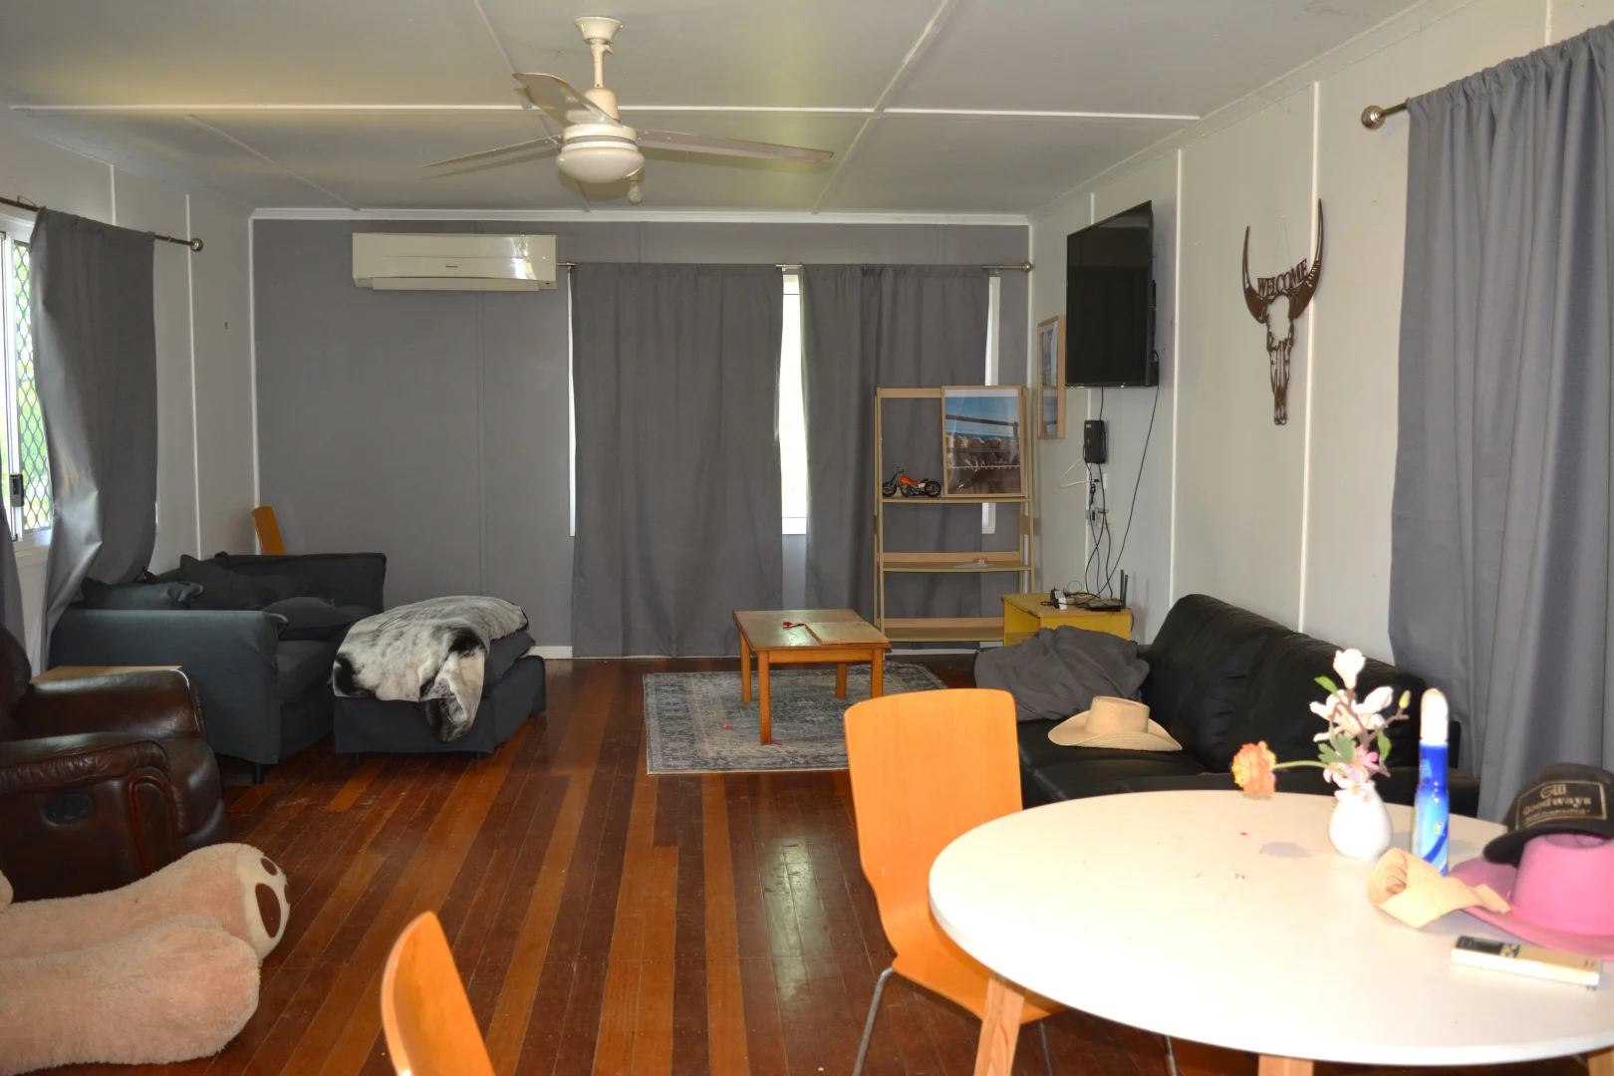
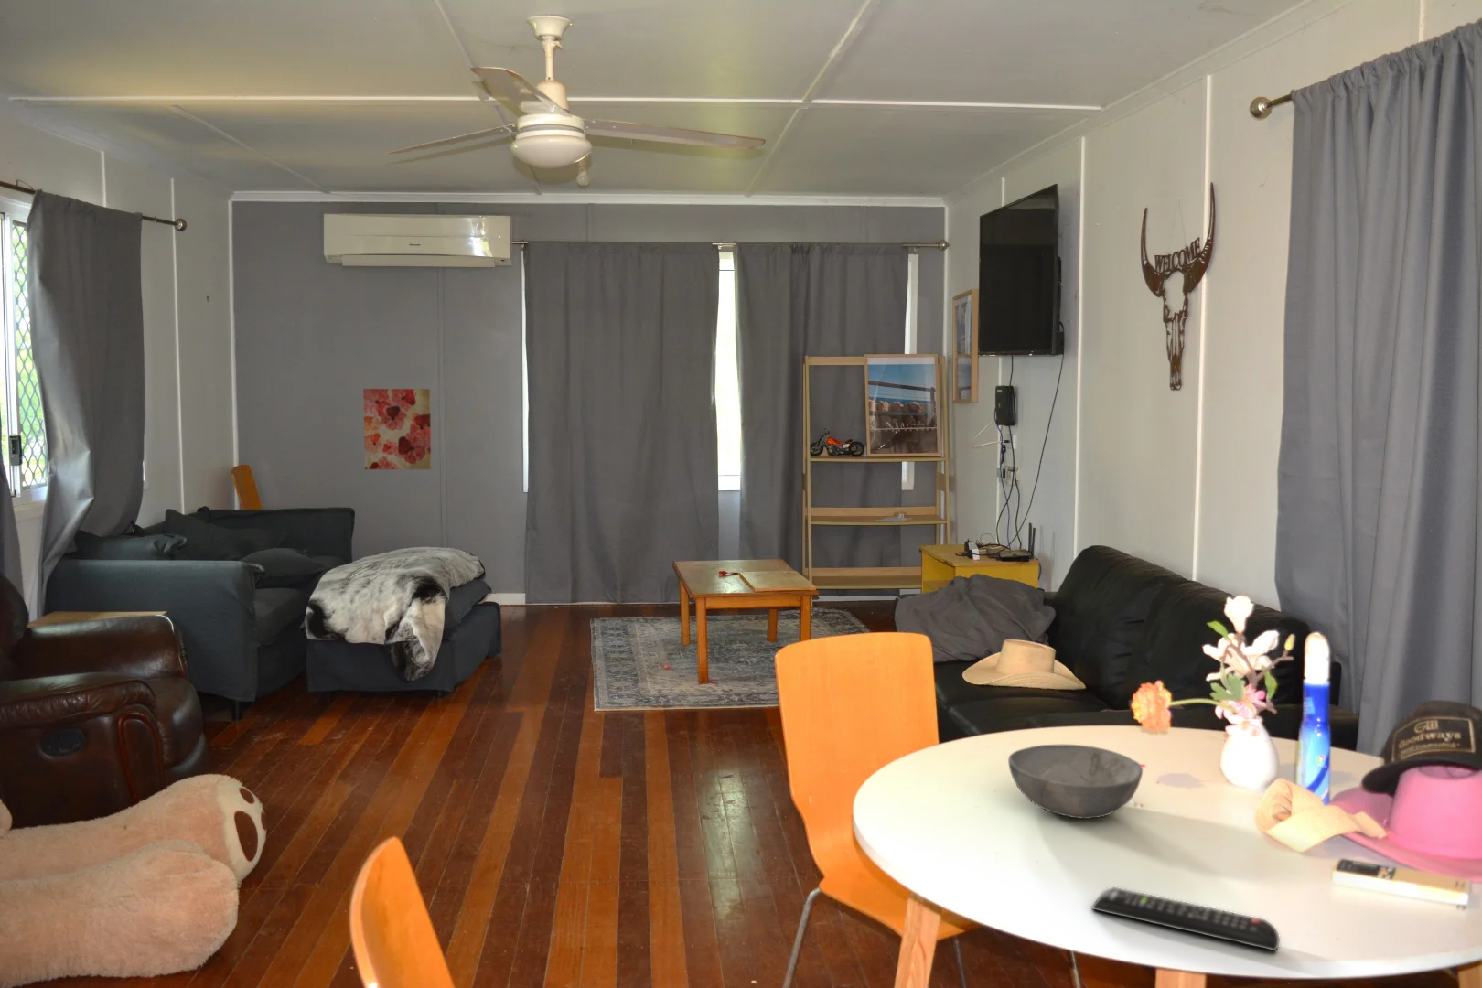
+ bowl [1007,743,1143,819]
+ wall art [363,388,432,470]
+ remote control [1091,887,1280,953]
